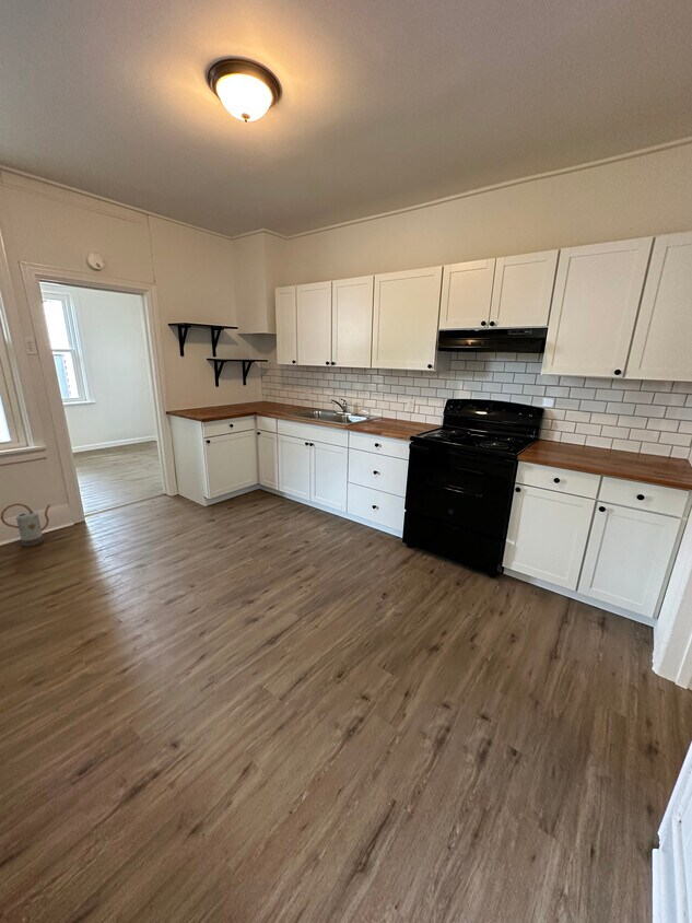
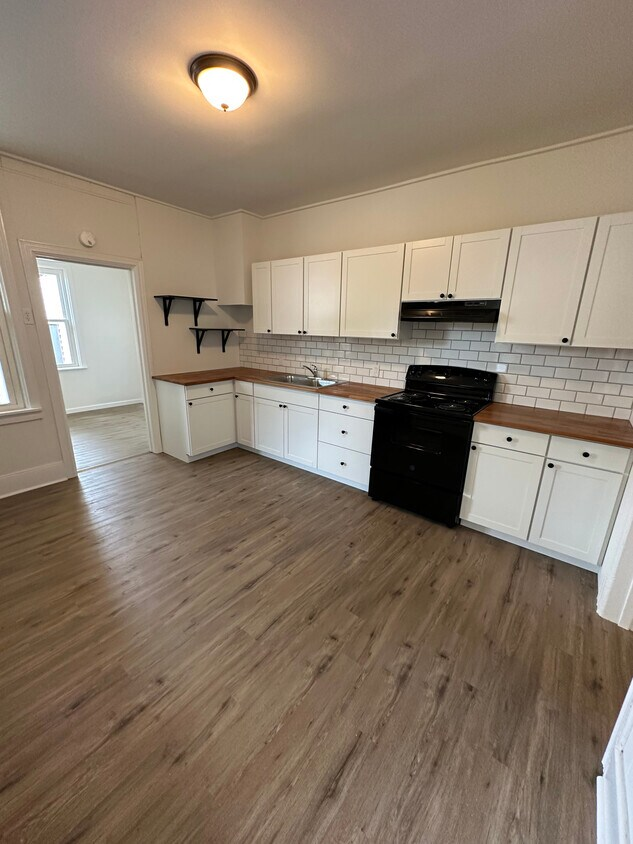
- watering can [0,502,51,548]
